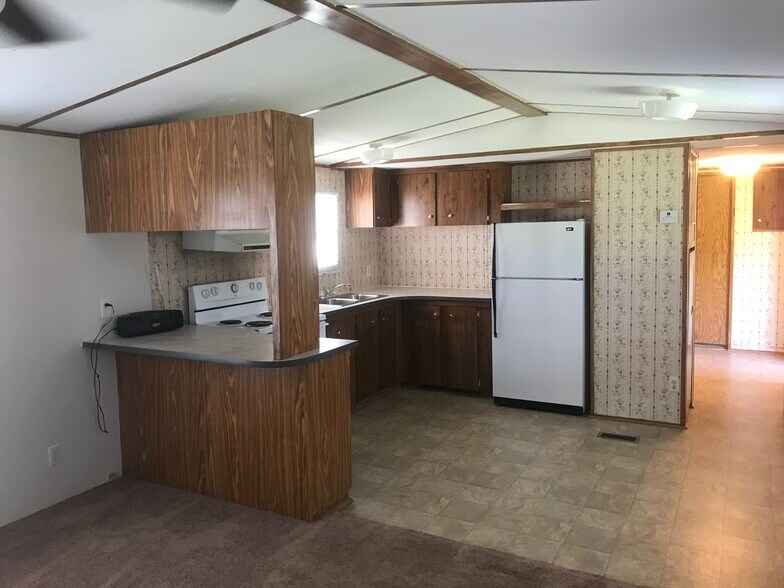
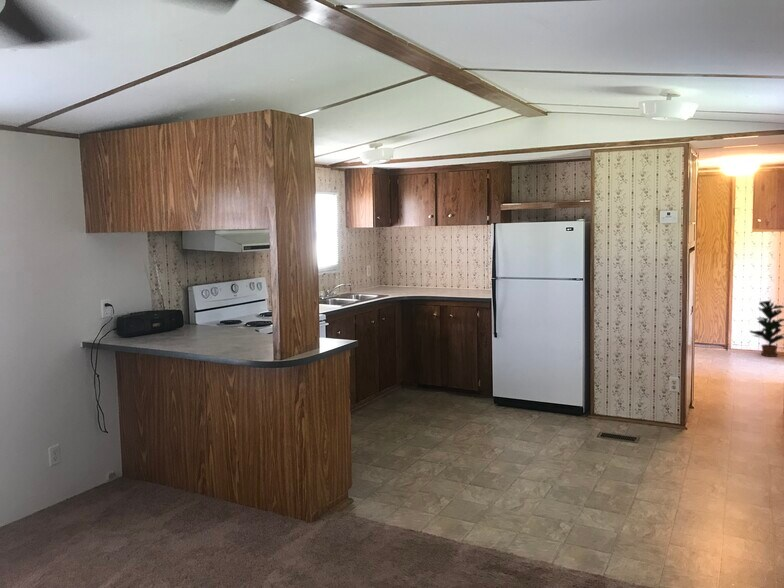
+ potted plant [749,300,784,358]
